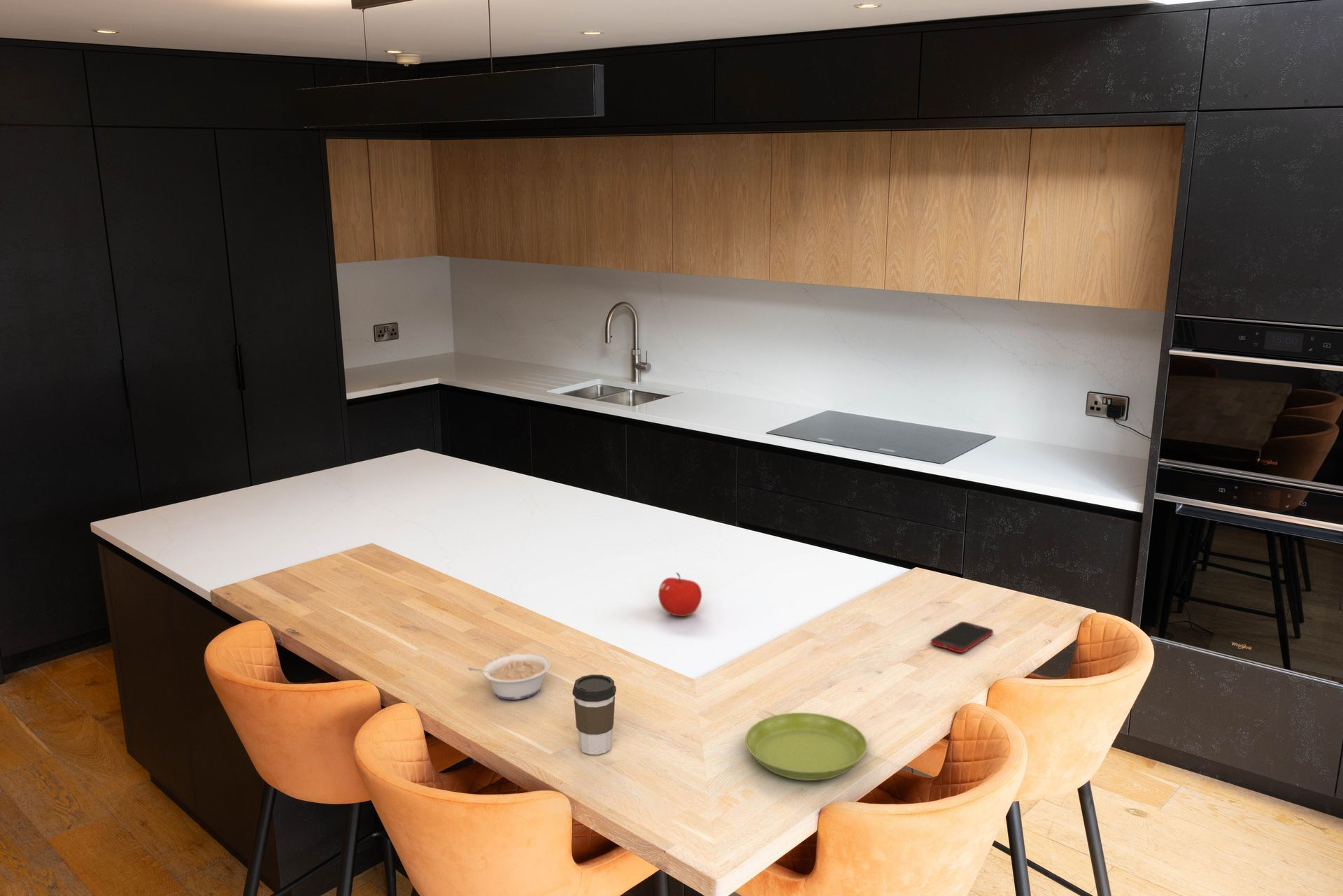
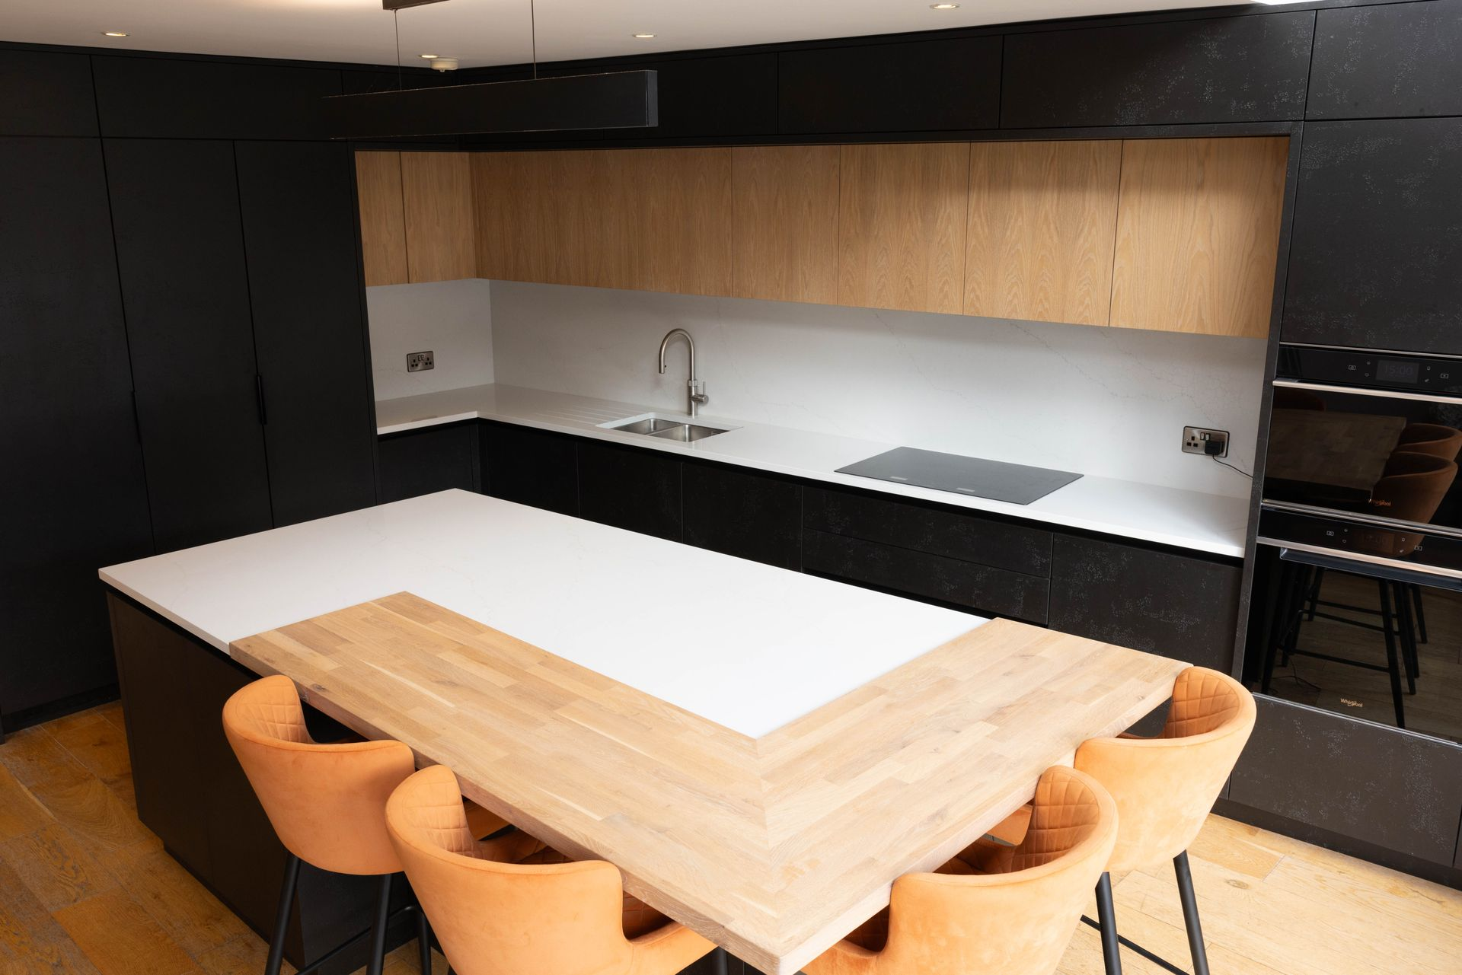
- coffee cup [571,674,617,755]
- legume [467,652,552,701]
- saucer [744,712,868,781]
- fruit [658,572,702,617]
- cell phone [930,621,994,653]
